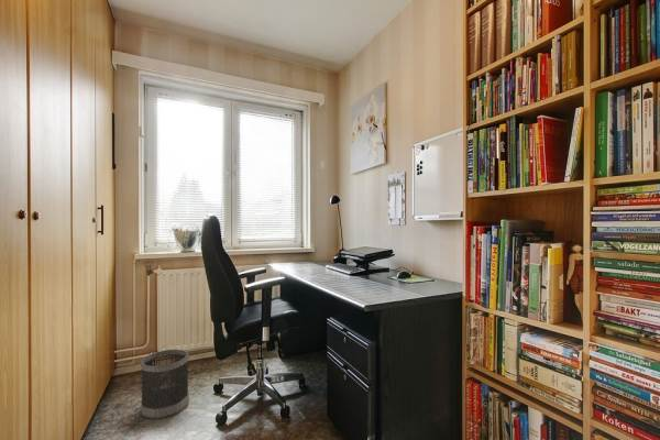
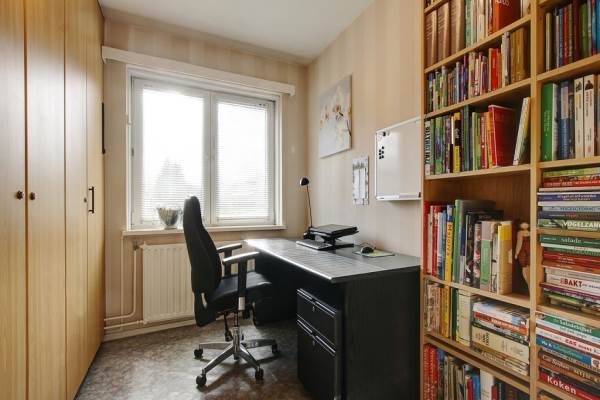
- wastebasket [140,348,190,420]
